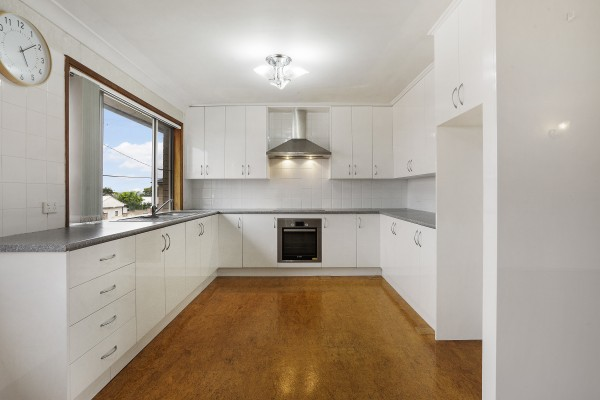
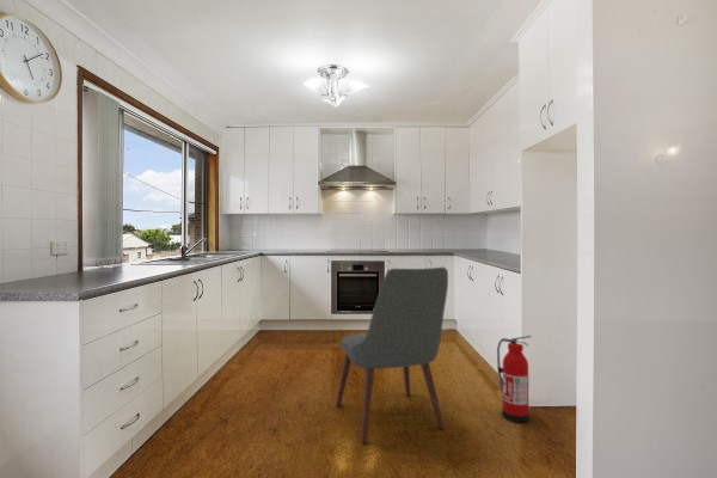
+ chair [335,266,449,445]
+ fire extinguisher [496,335,533,424]
